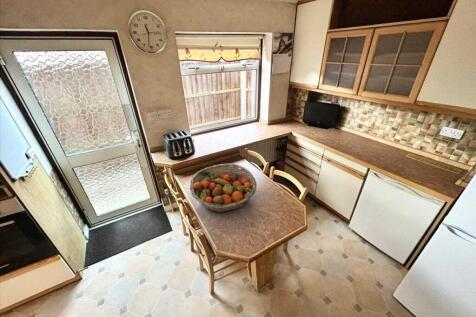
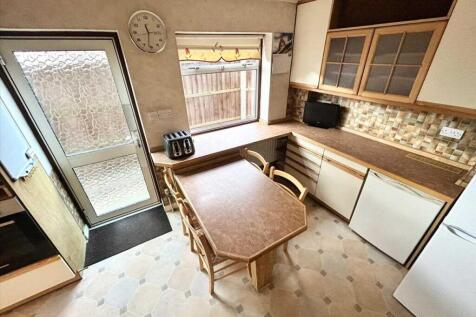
- fruit basket [189,163,258,214]
